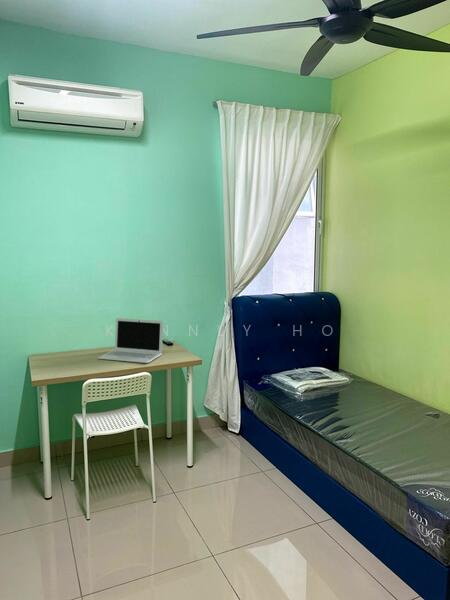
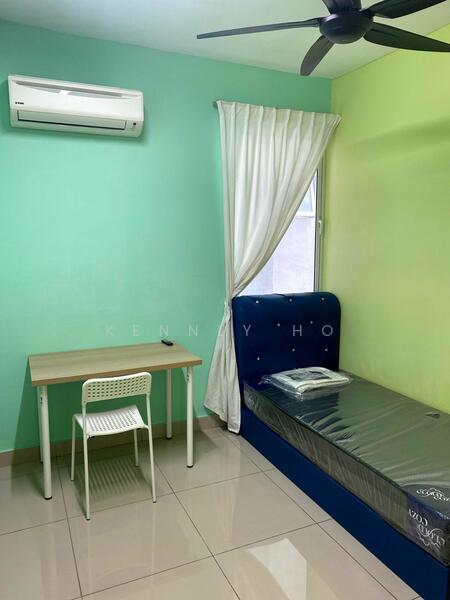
- laptop [97,317,164,364]
